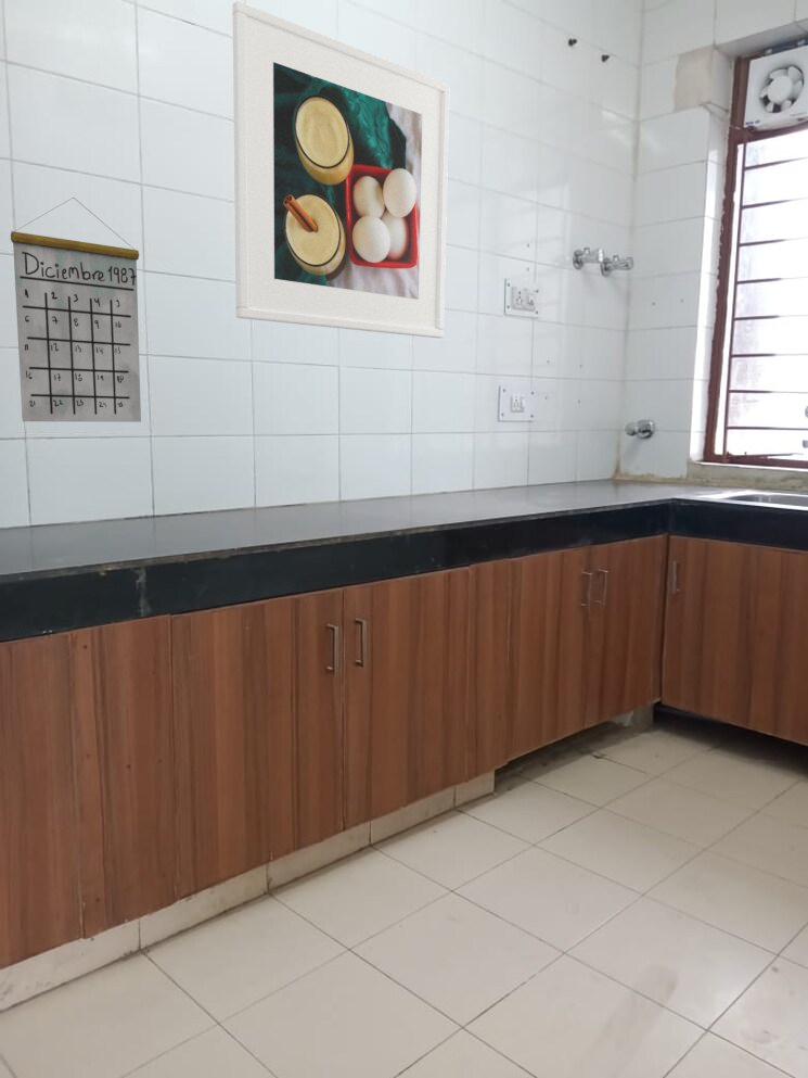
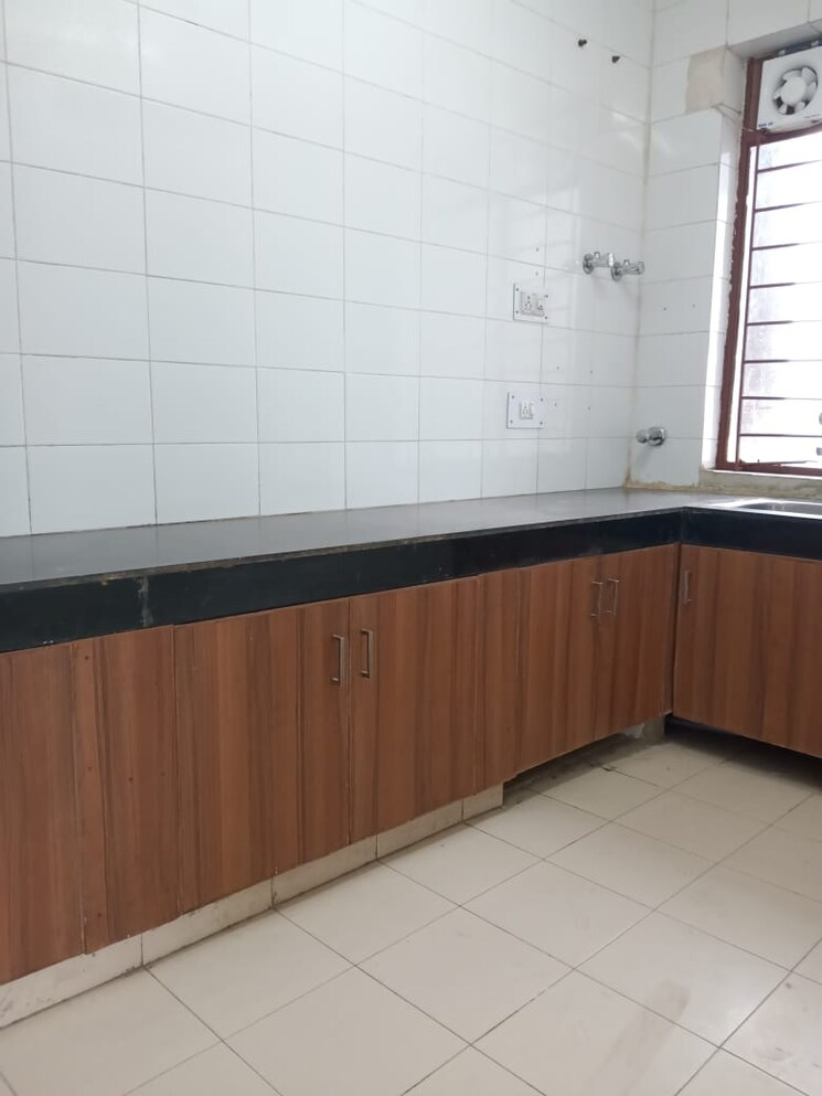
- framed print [231,0,451,339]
- calendar [10,196,142,423]
